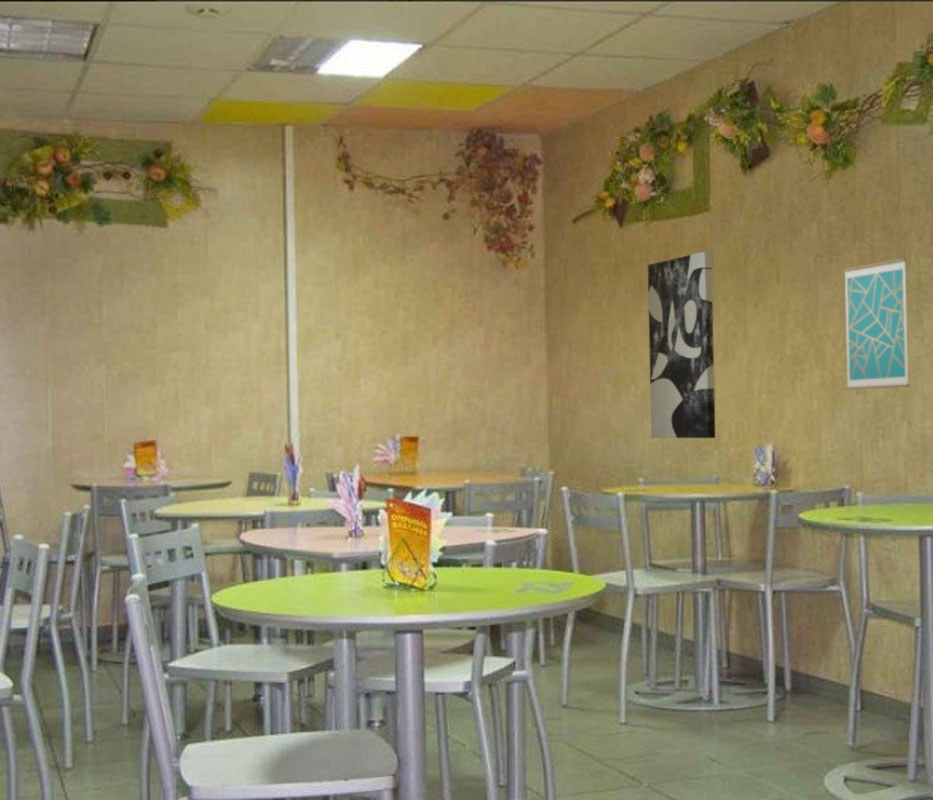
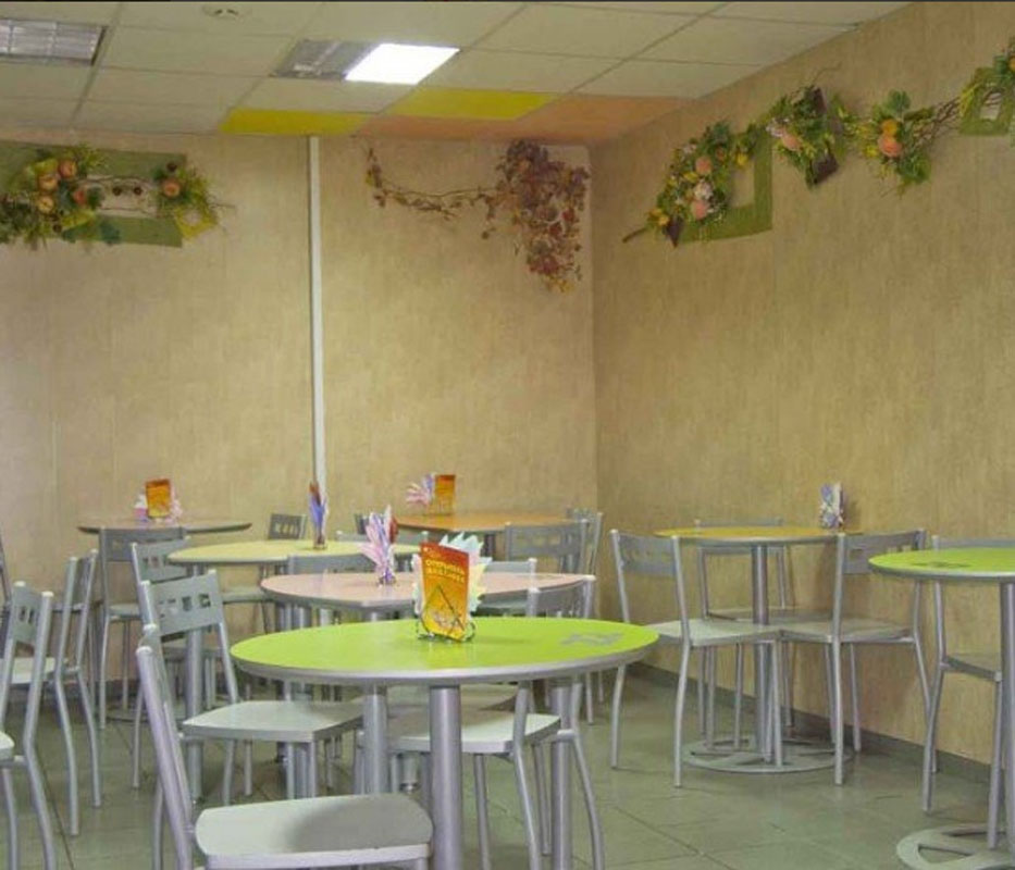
- wall art [647,250,716,439]
- wall art [843,257,910,391]
